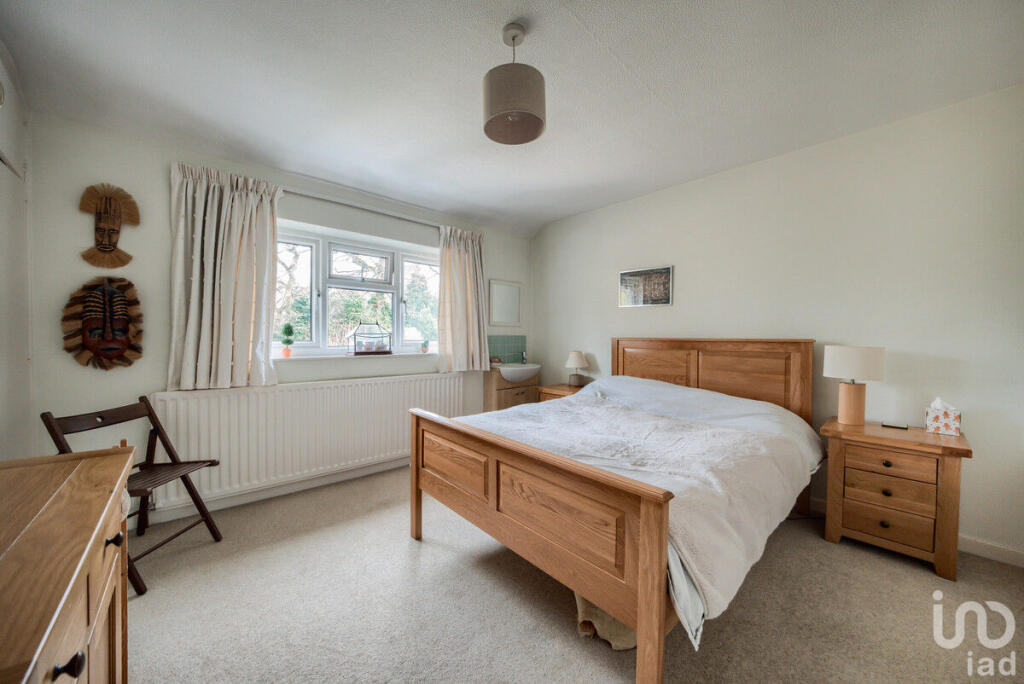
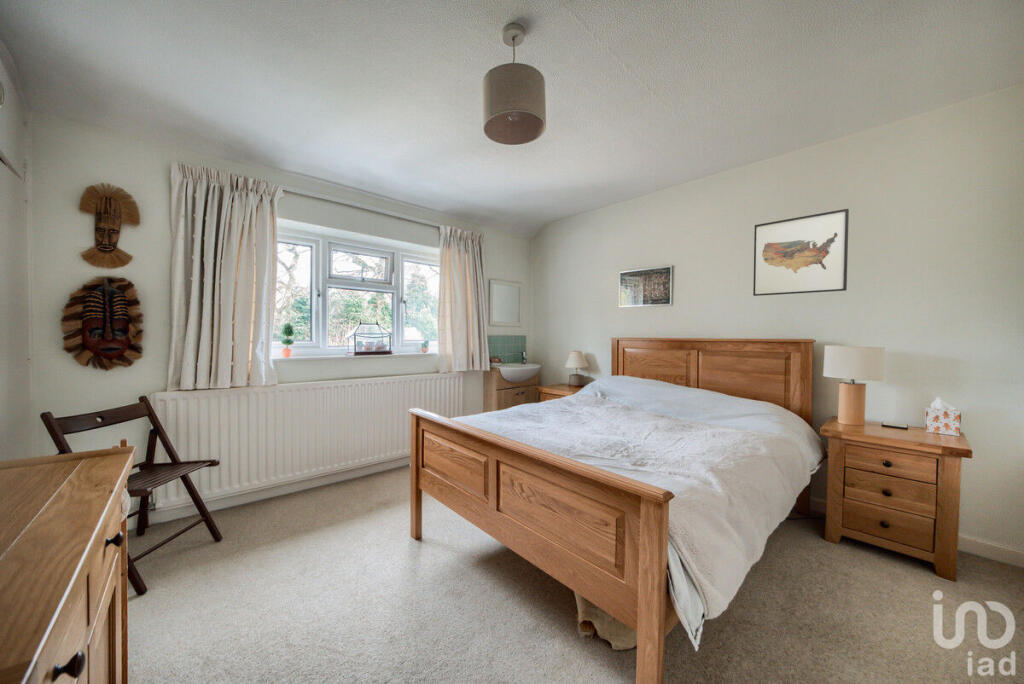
+ wall art [752,208,850,297]
